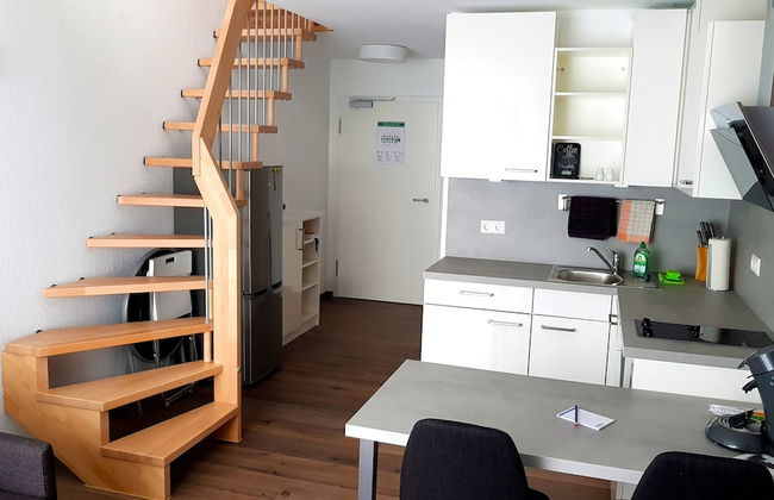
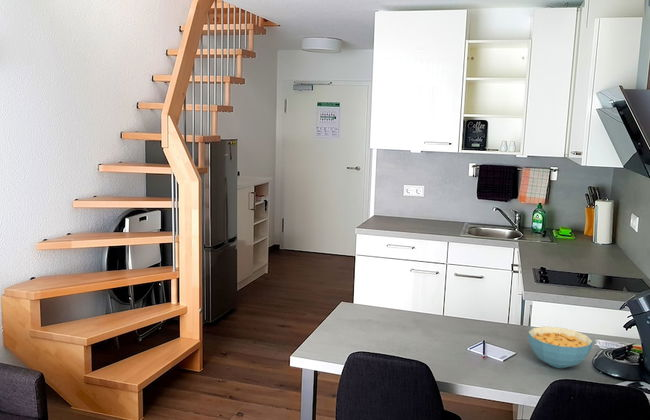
+ cereal bowl [527,325,594,369]
